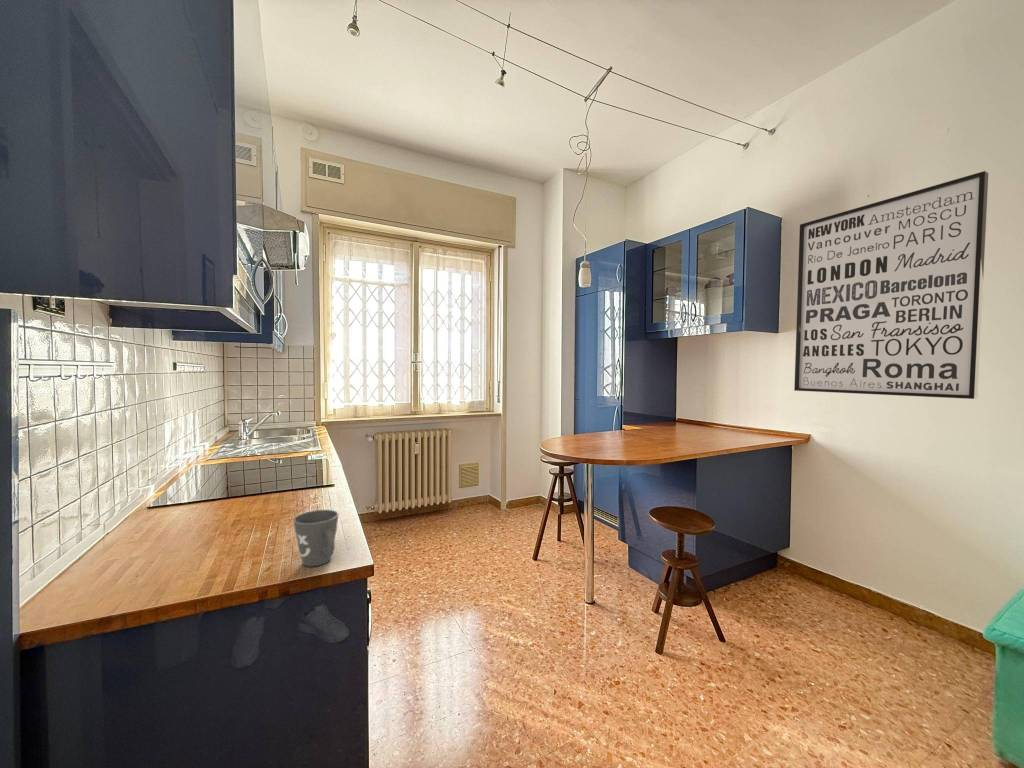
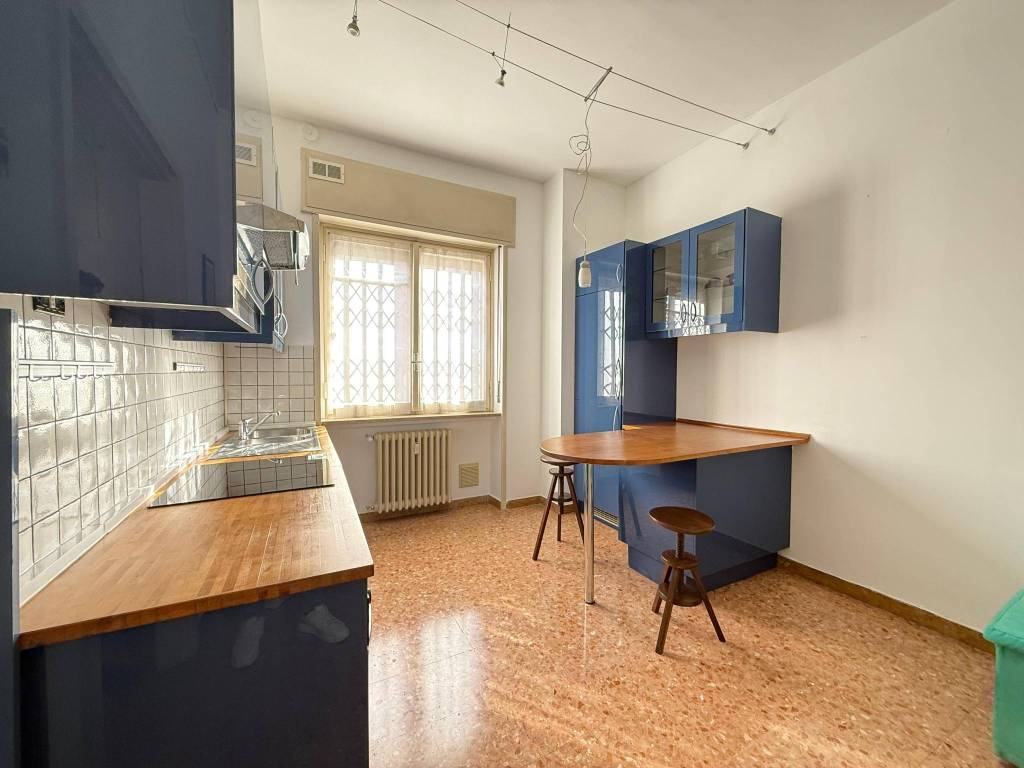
- mug [293,509,340,567]
- wall art [793,170,989,400]
